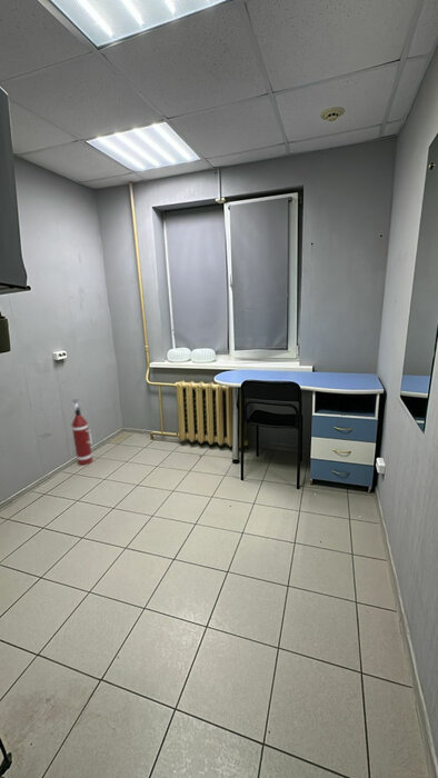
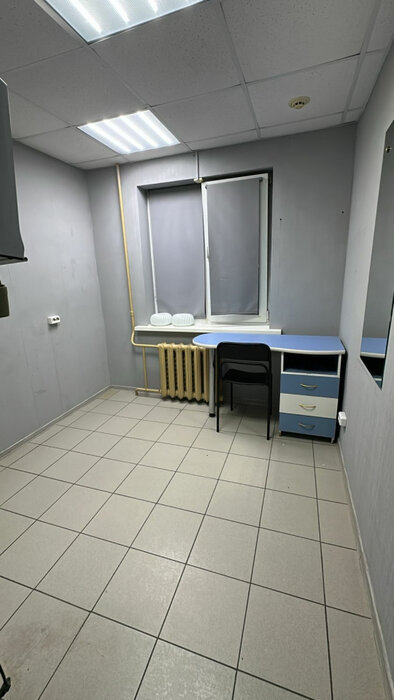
- fire extinguisher [71,398,94,466]
